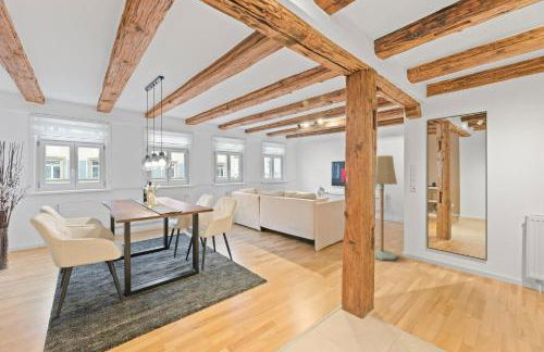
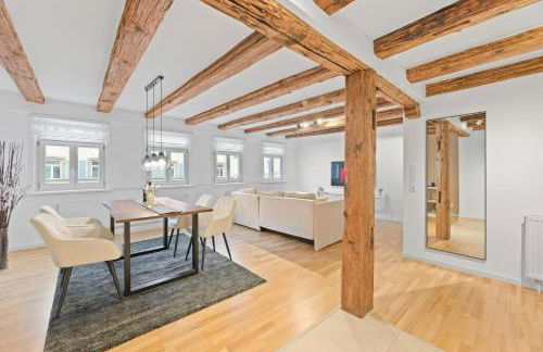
- floor lamp [374,154,398,261]
